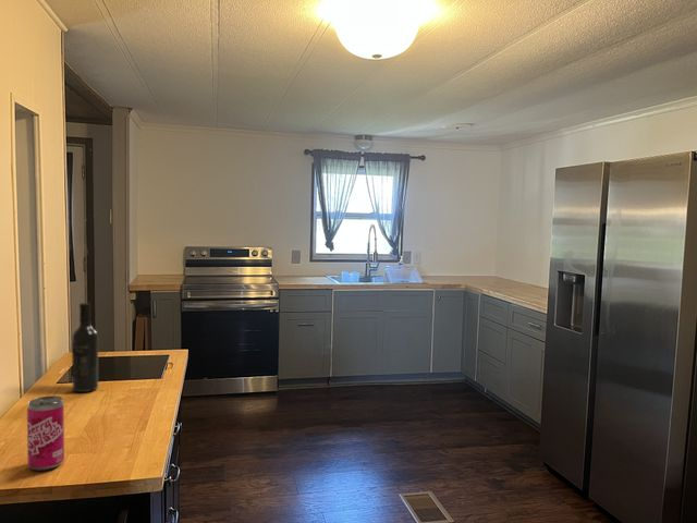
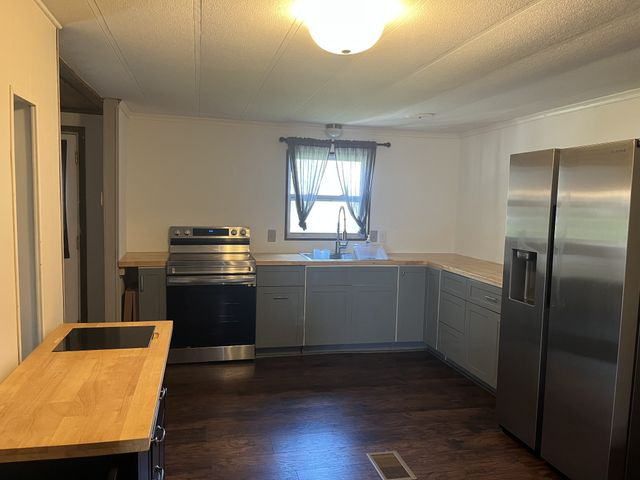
- beverage can [26,394,65,472]
- wine bottle [71,302,99,393]
